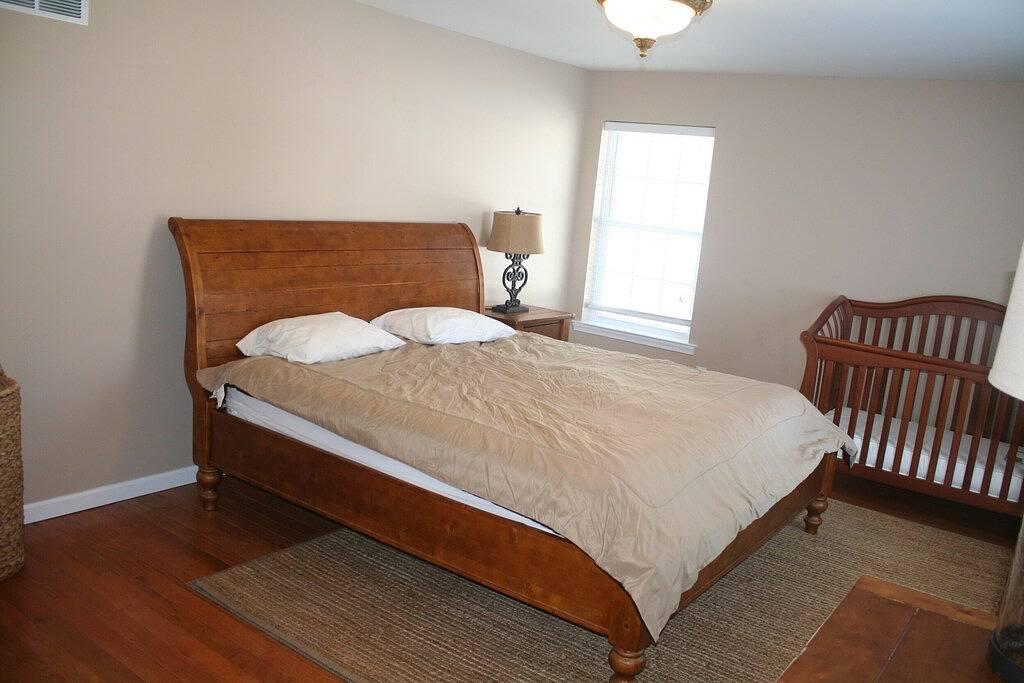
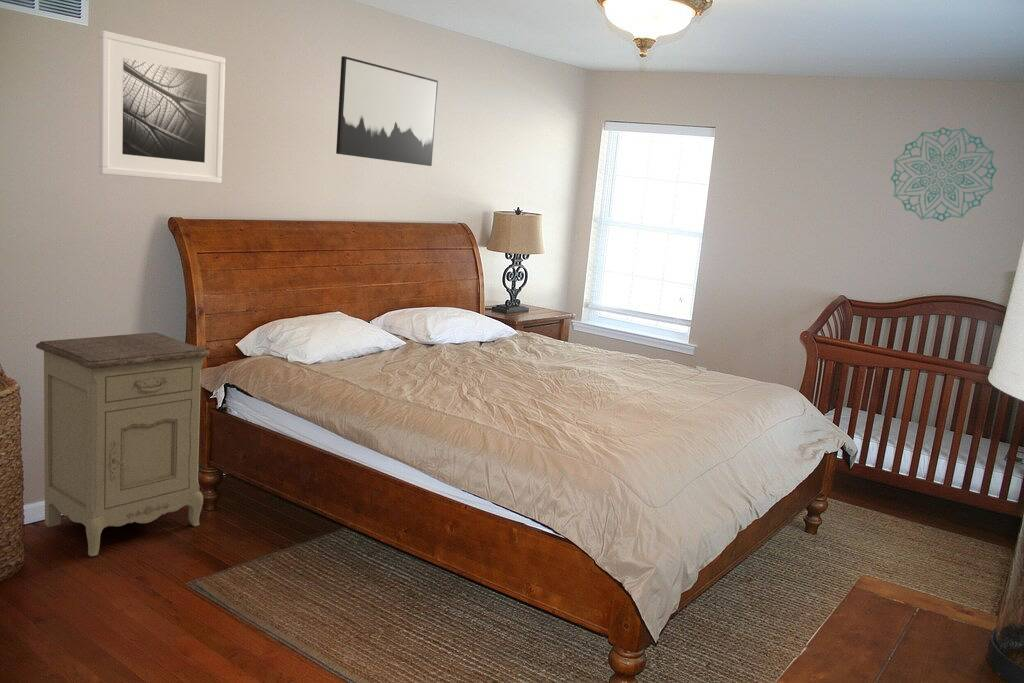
+ wall art [335,55,439,167]
+ wall decoration [889,126,998,223]
+ nightstand [35,331,211,557]
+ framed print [98,29,226,184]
